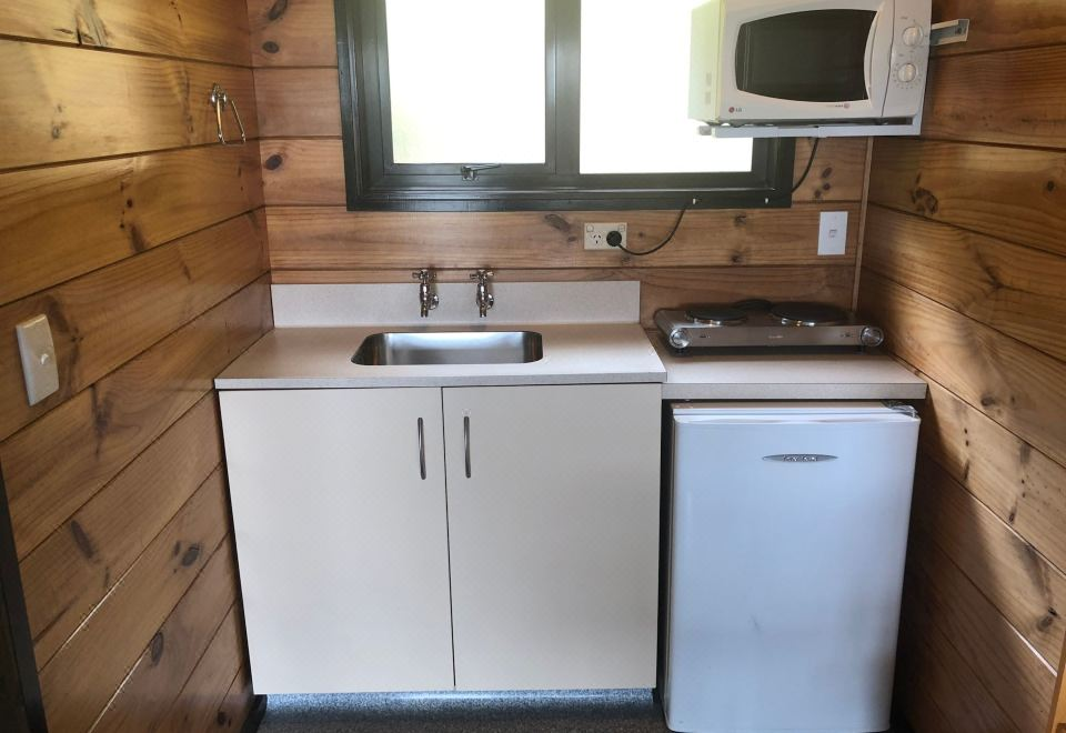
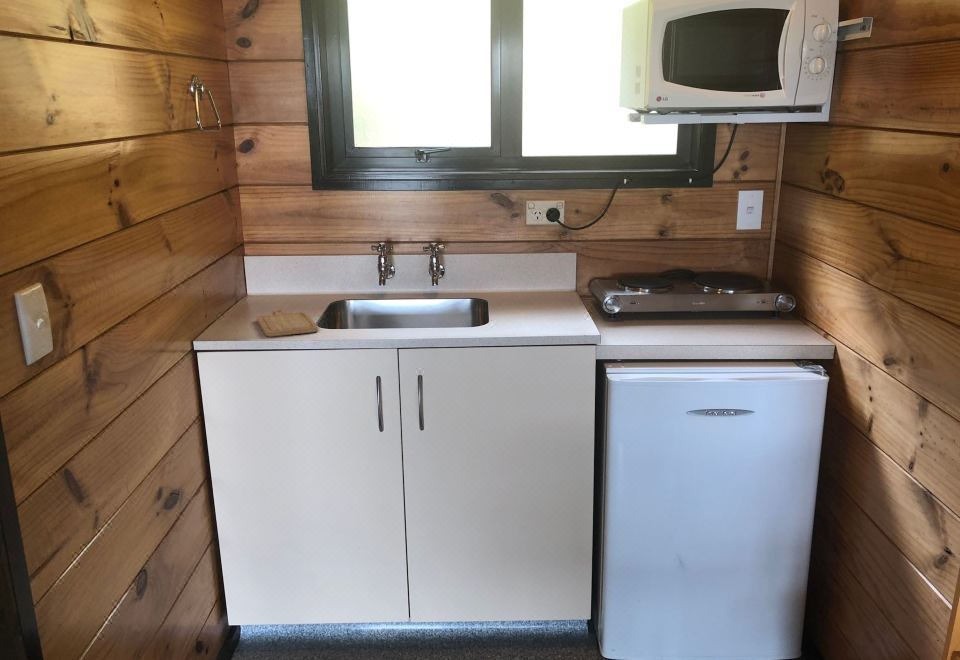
+ chopping board [256,309,319,337]
